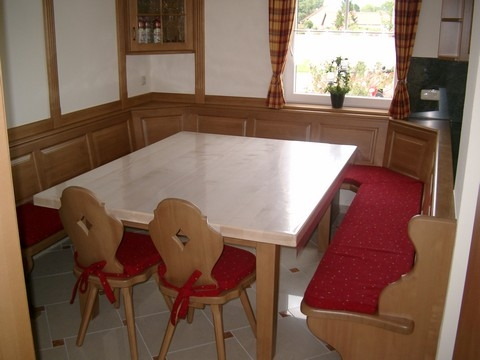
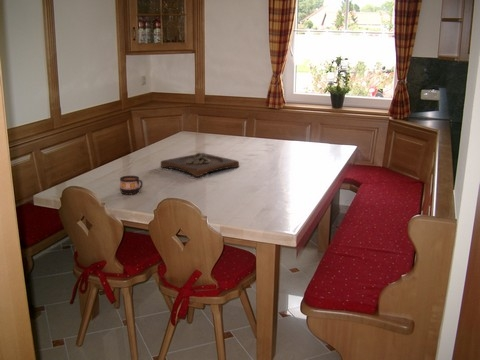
+ cup [119,175,144,195]
+ wooden tray [160,152,240,178]
